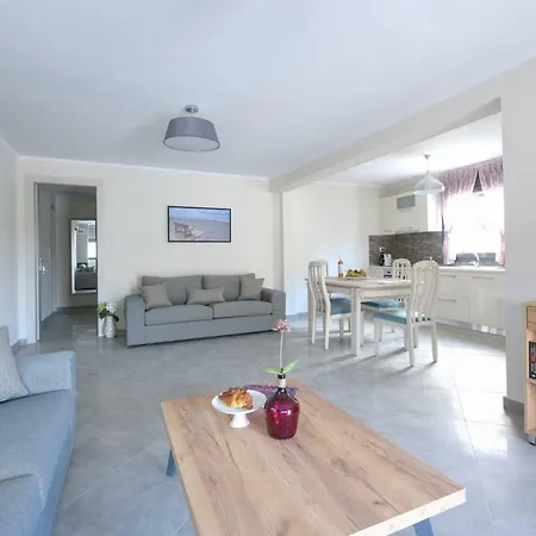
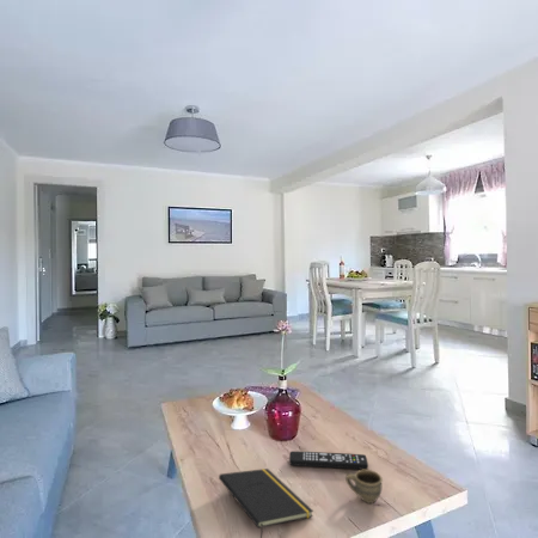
+ remote control [288,450,369,470]
+ cup [344,469,384,505]
+ notepad [218,467,314,538]
